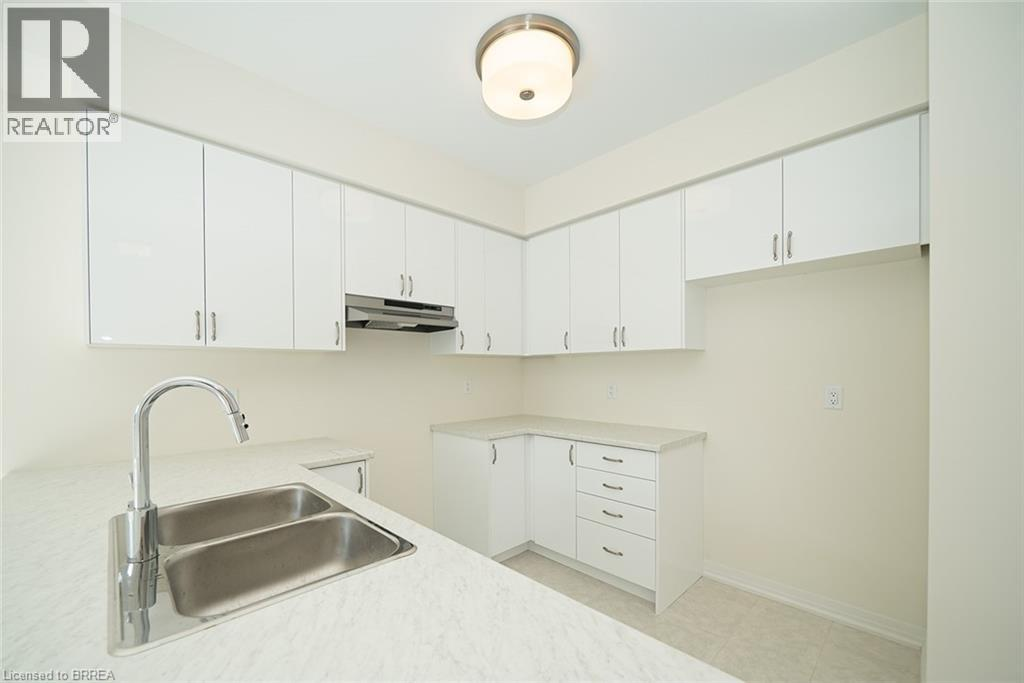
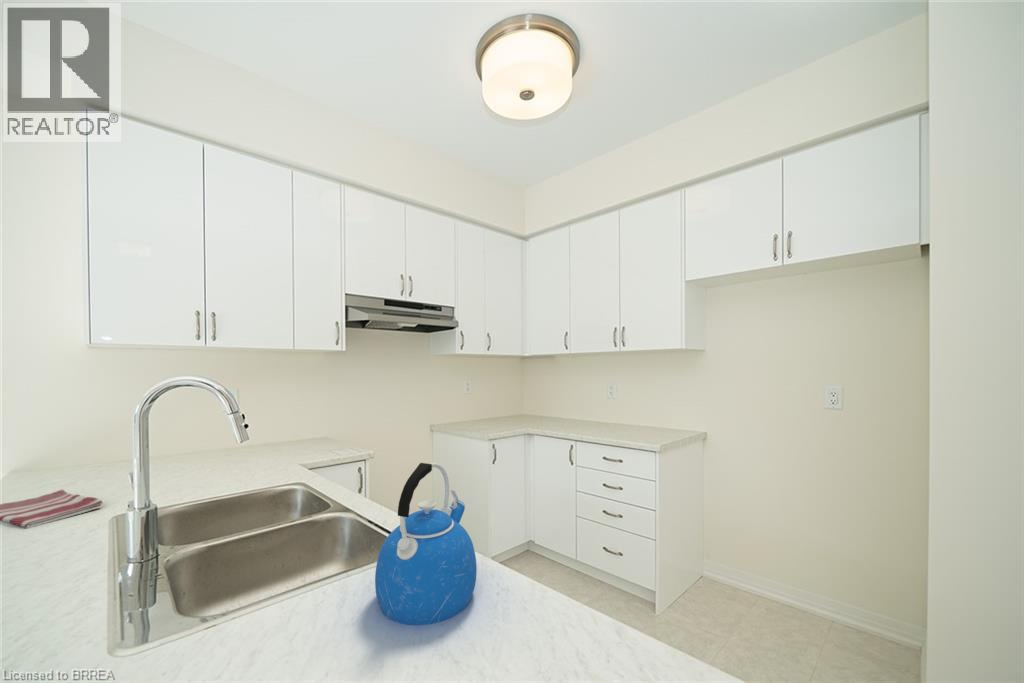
+ dish towel [0,489,104,529]
+ kettle [374,462,478,626]
